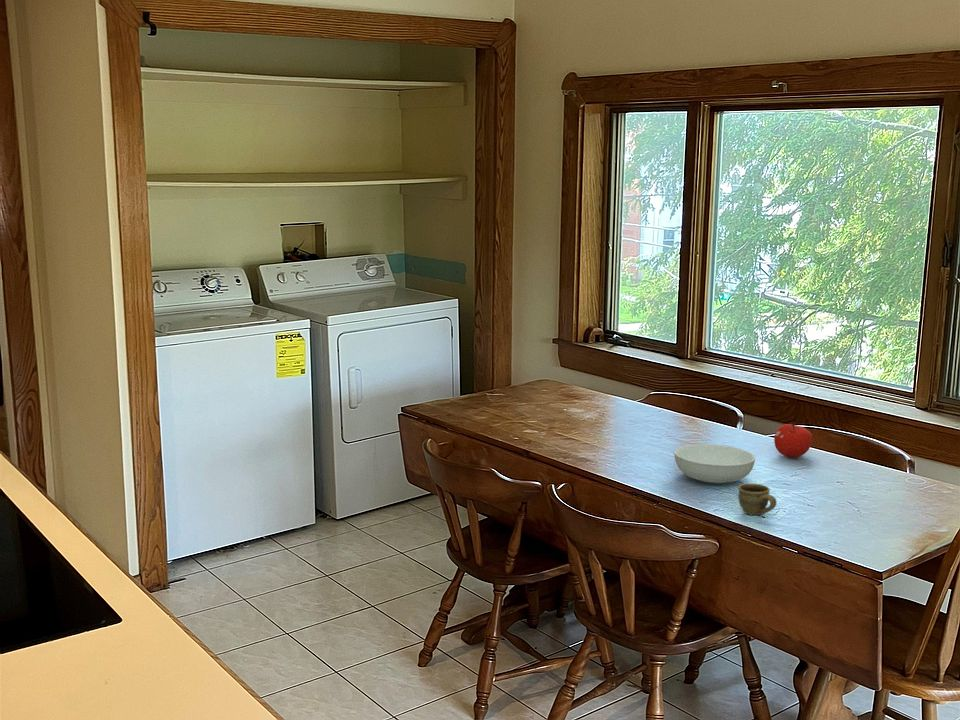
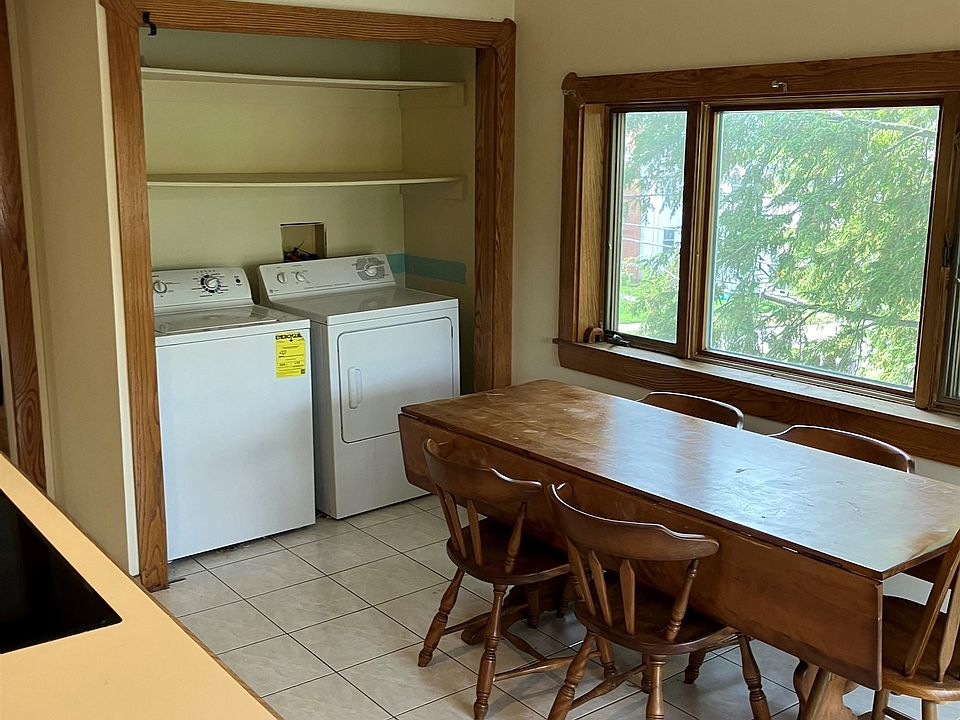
- cup [737,483,778,516]
- fruit [773,422,813,459]
- serving bowl [673,443,756,484]
